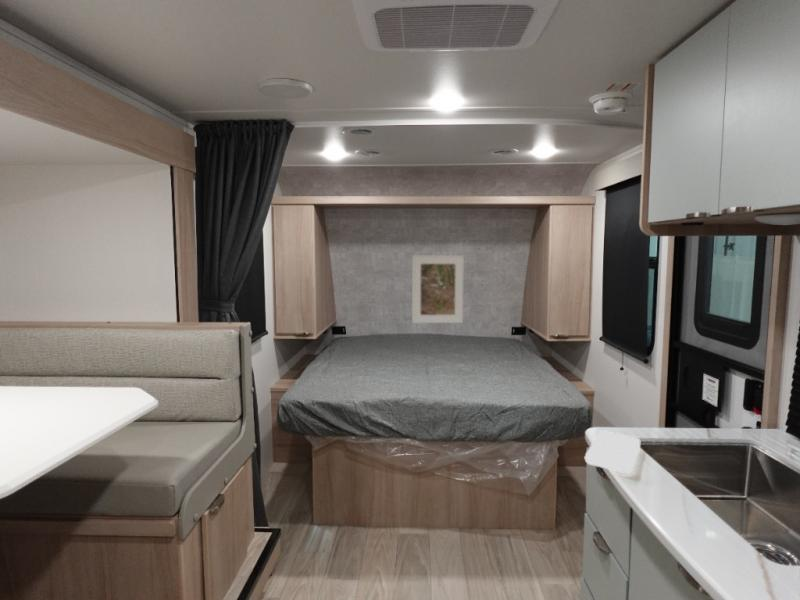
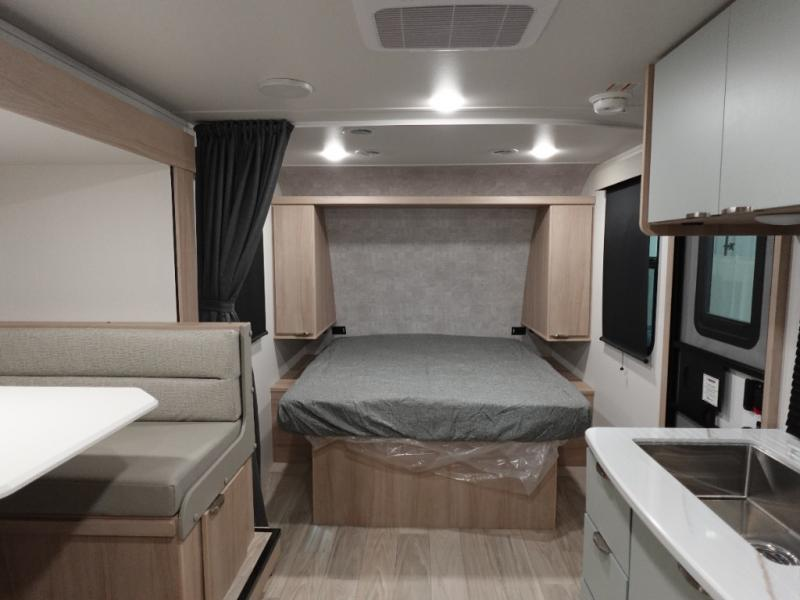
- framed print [411,255,465,324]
- wireless charger [583,430,641,474]
